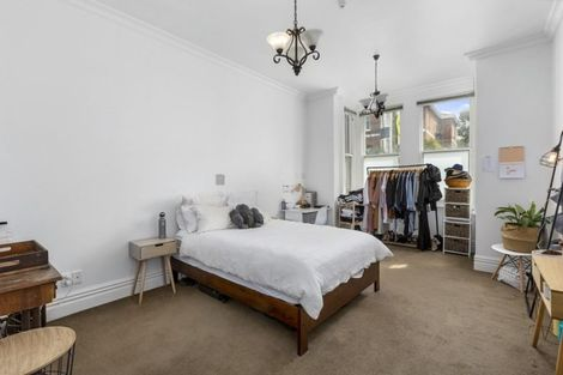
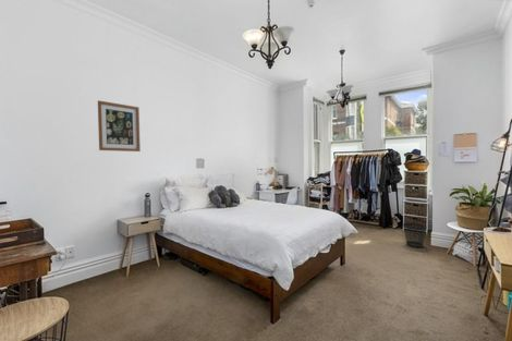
+ wall art [97,99,142,153]
+ wastebasket [402,222,427,248]
